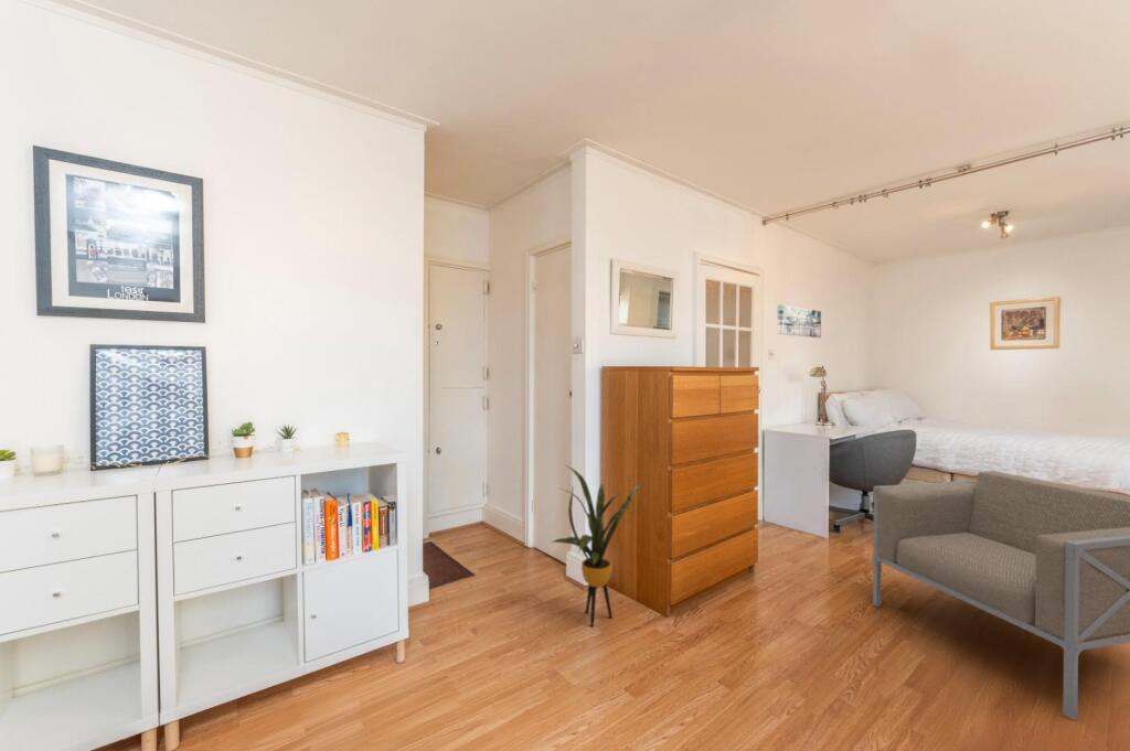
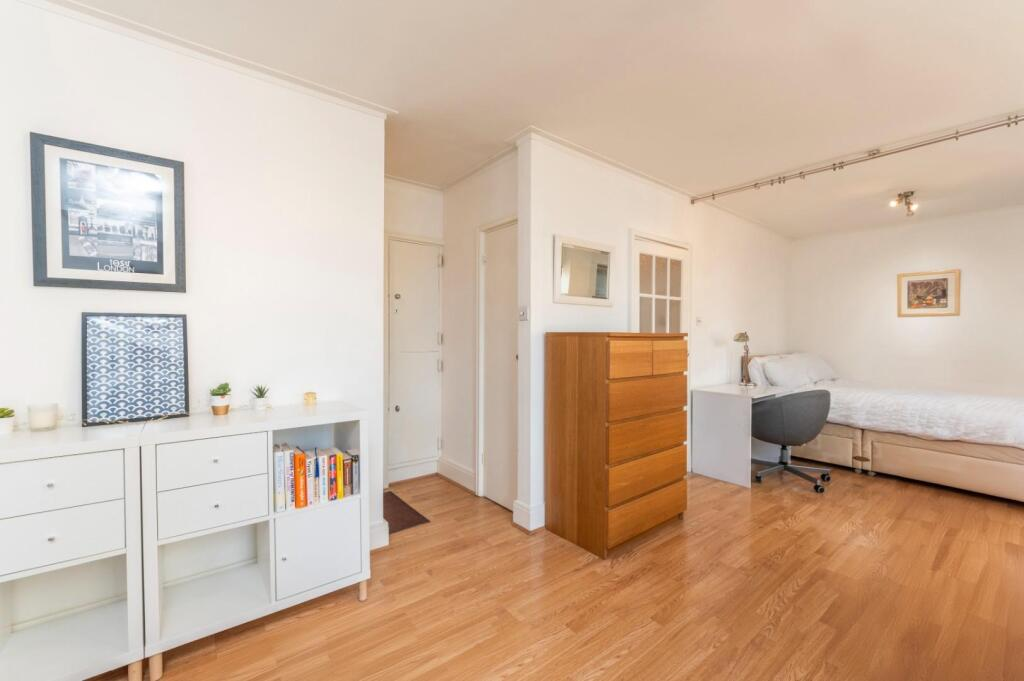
- armchair [872,470,1130,721]
- wall art [776,303,822,339]
- house plant [552,463,646,627]
